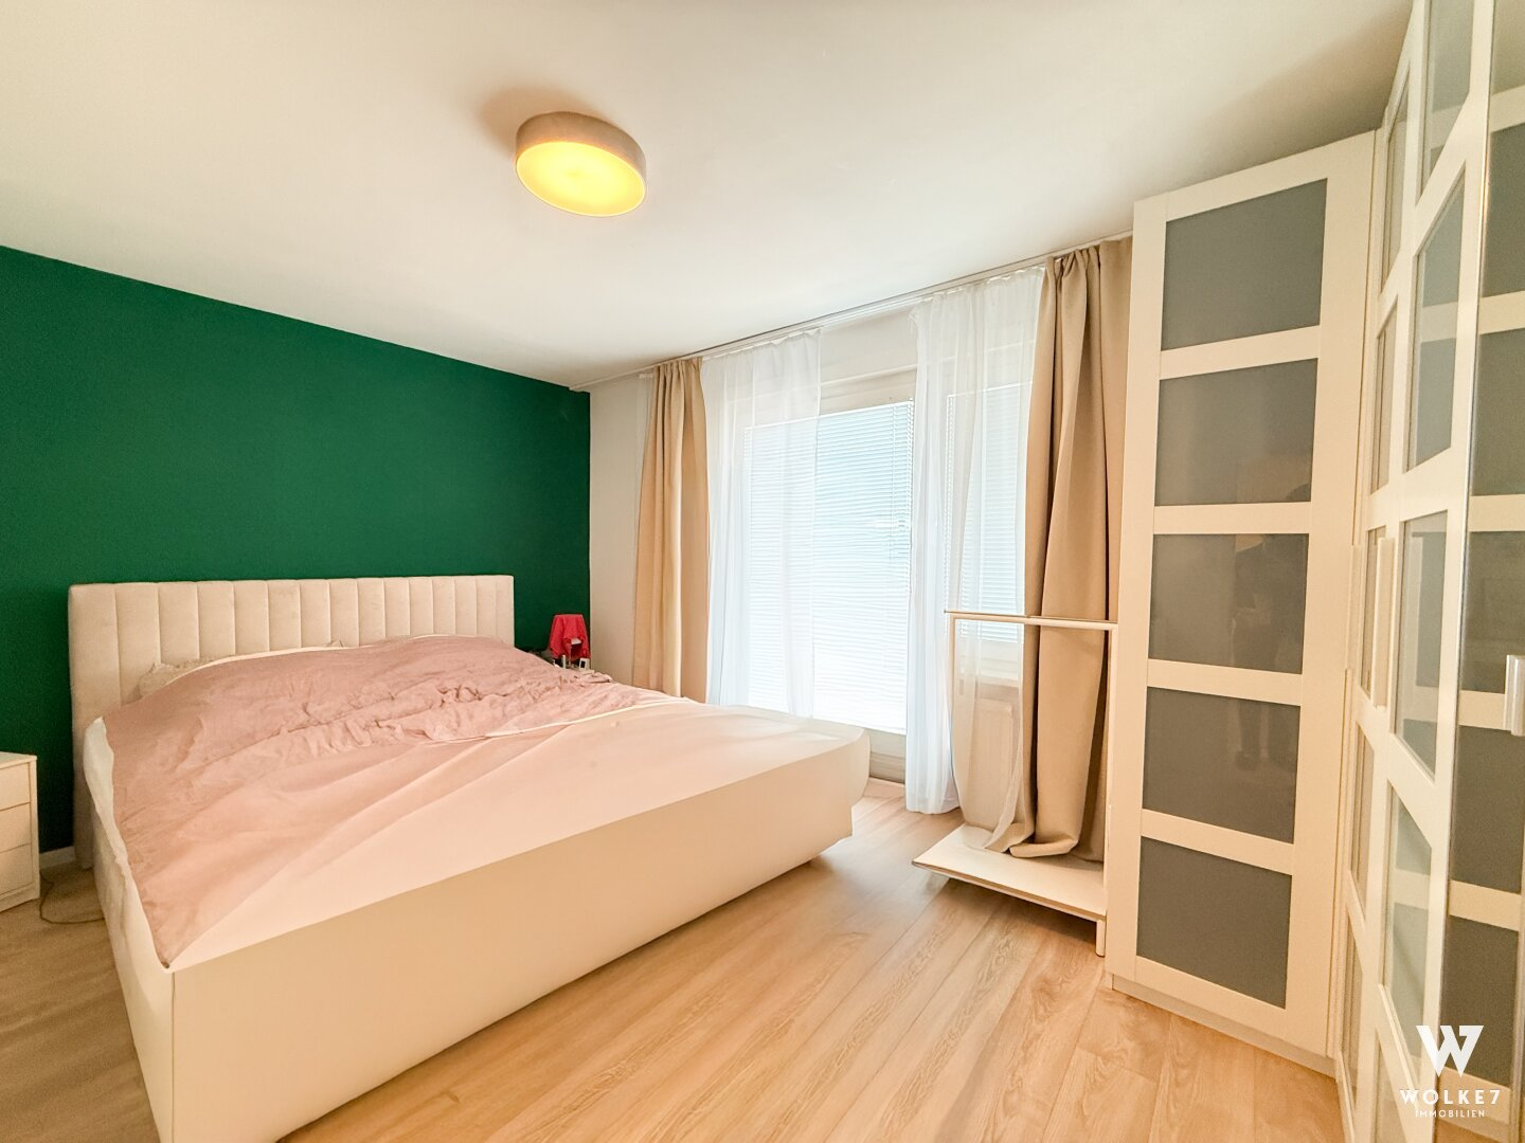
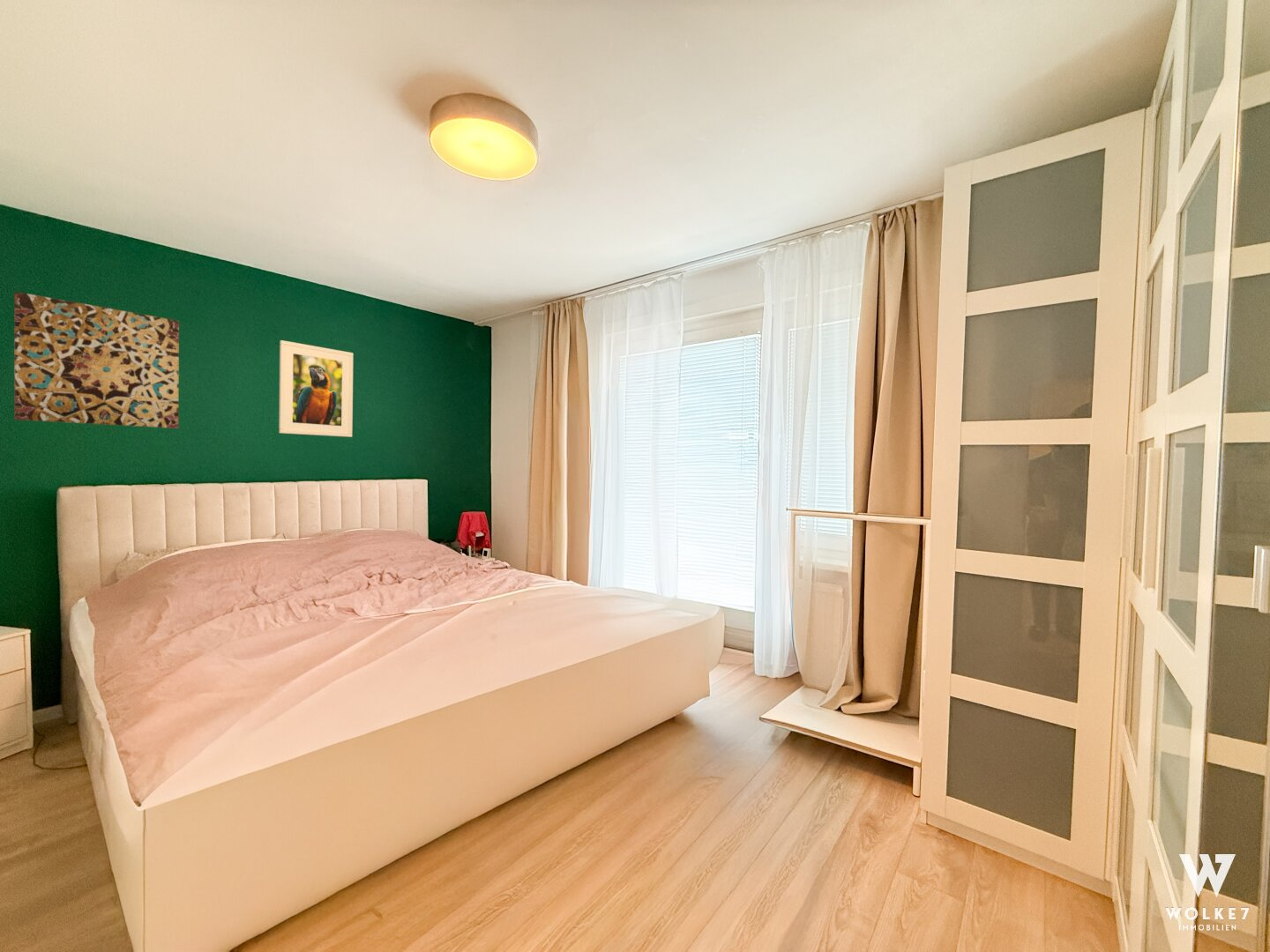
+ wall art [13,291,180,429]
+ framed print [278,339,355,438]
